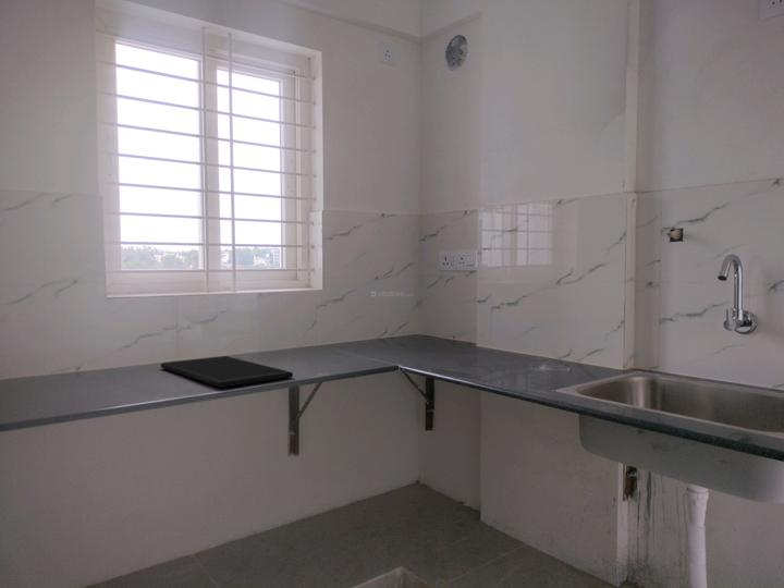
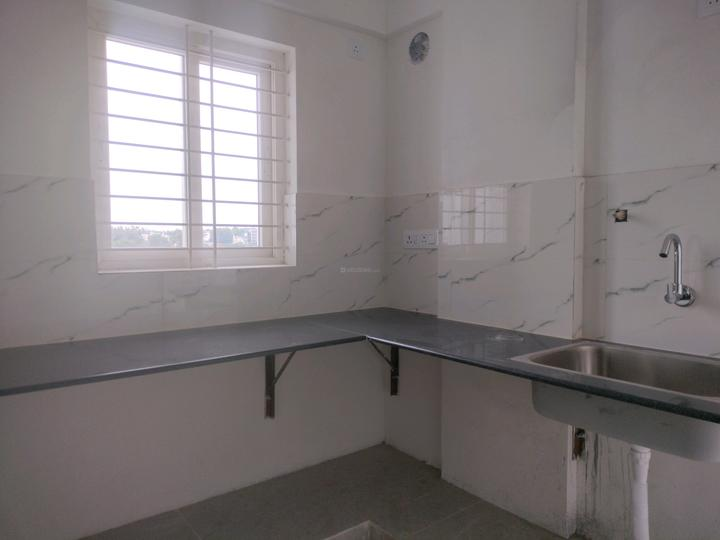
- cutting board [160,355,294,389]
